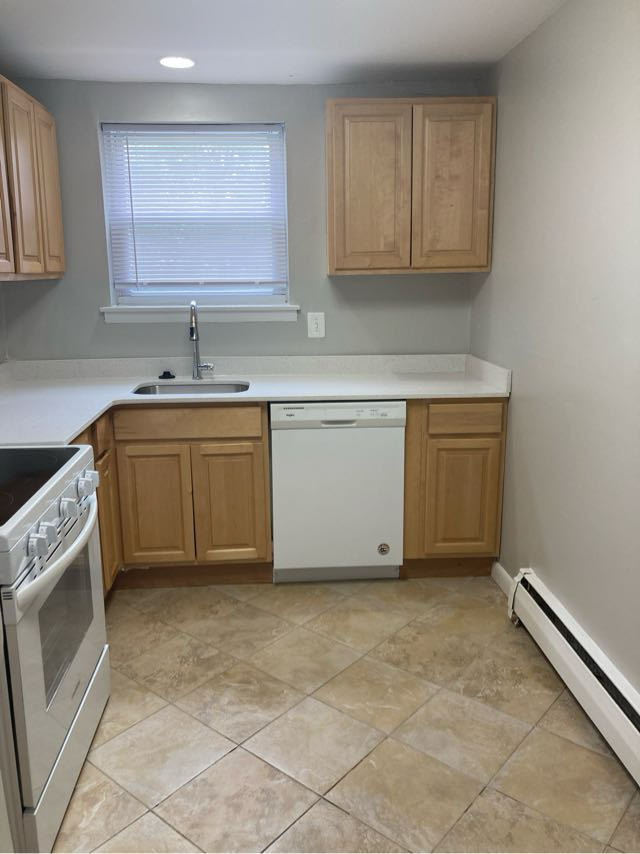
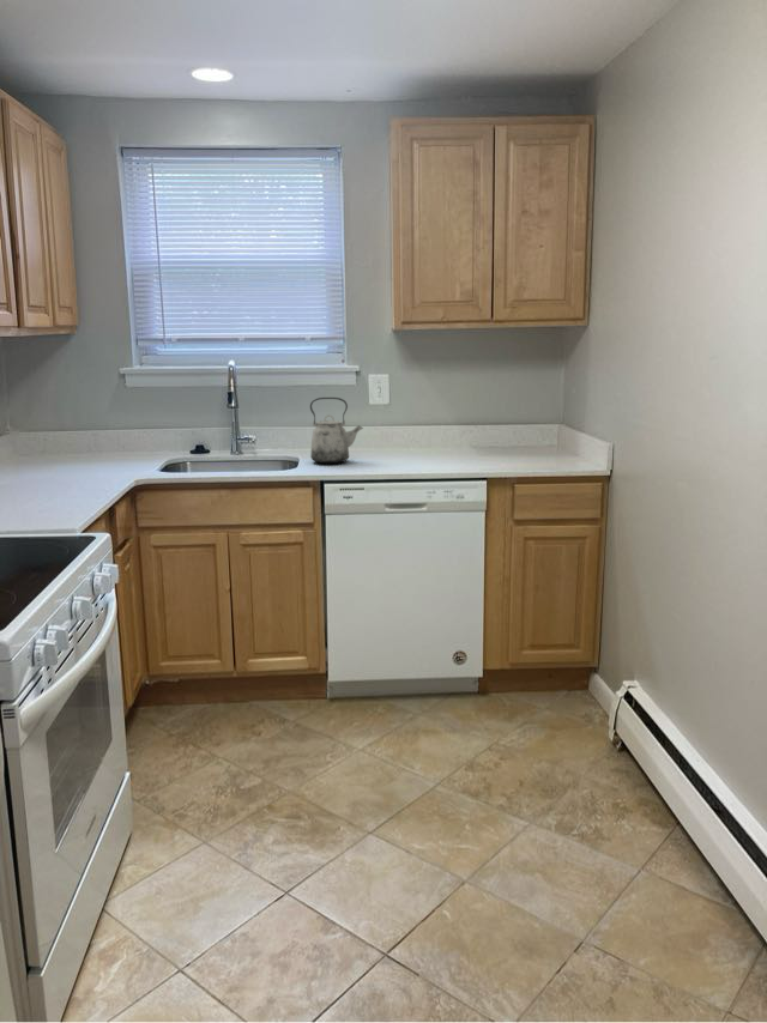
+ kettle [309,397,364,465]
